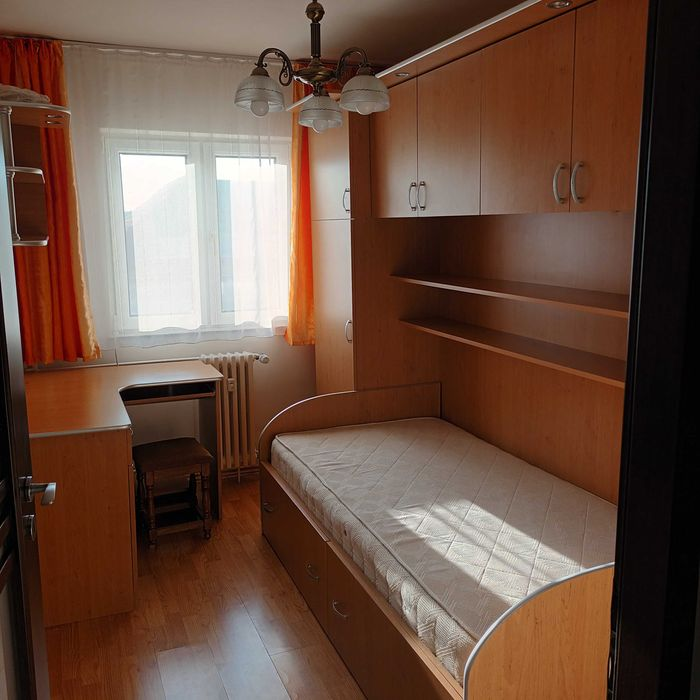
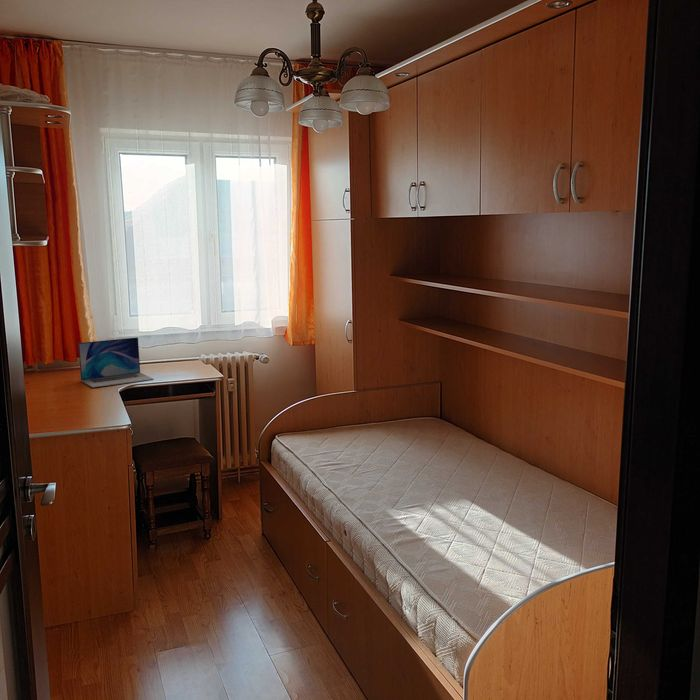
+ laptop [77,336,155,389]
